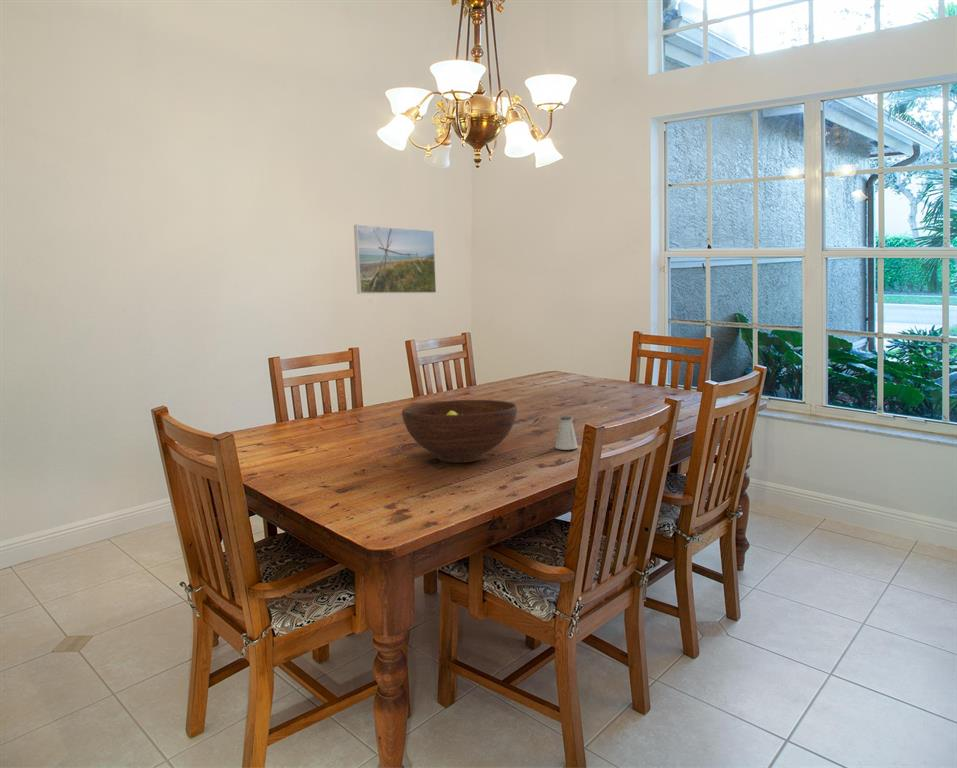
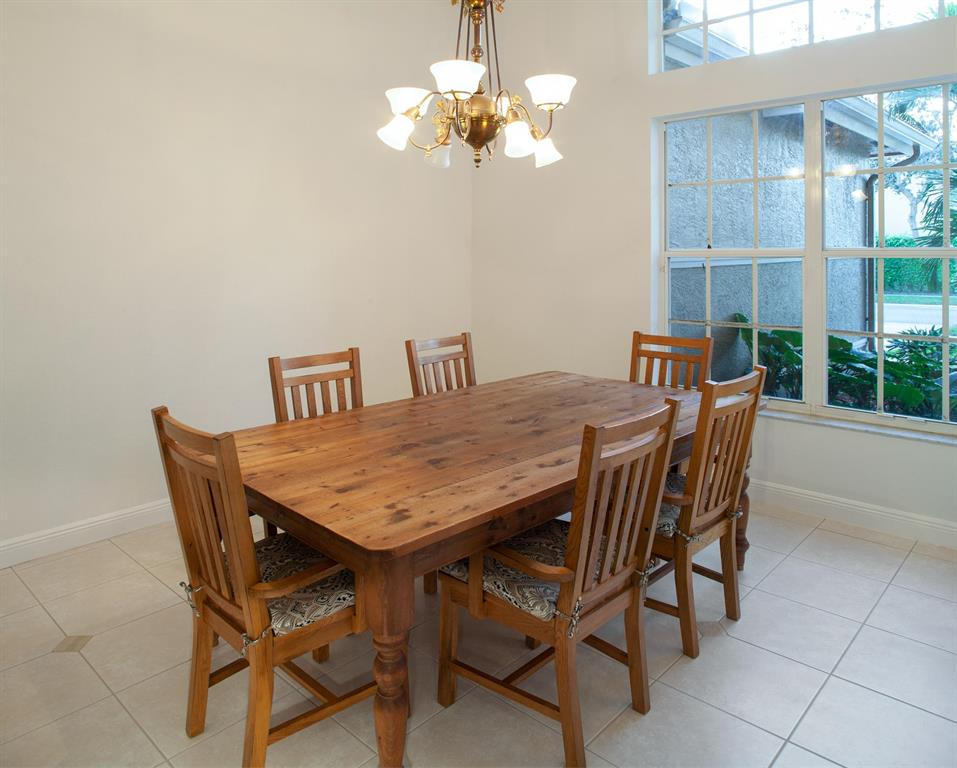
- saltshaker [554,415,579,451]
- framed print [353,224,437,295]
- fruit bowl [401,399,518,464]
